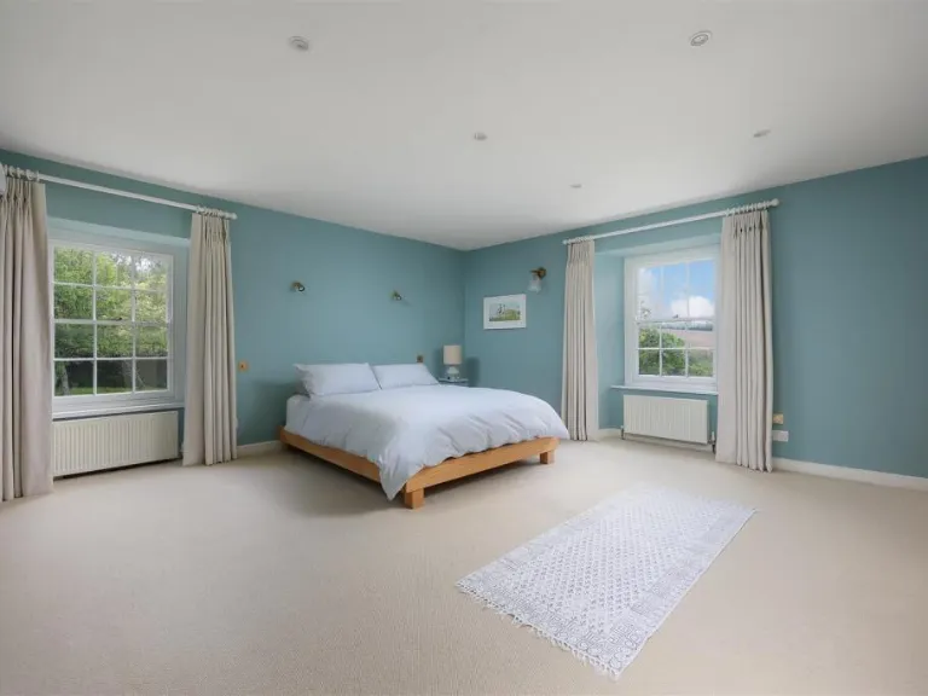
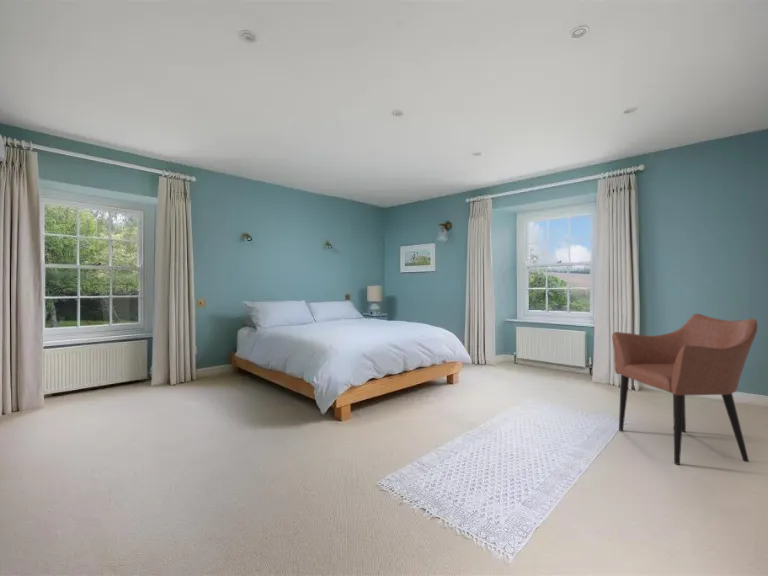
+ armchair [611,313,759,466]
